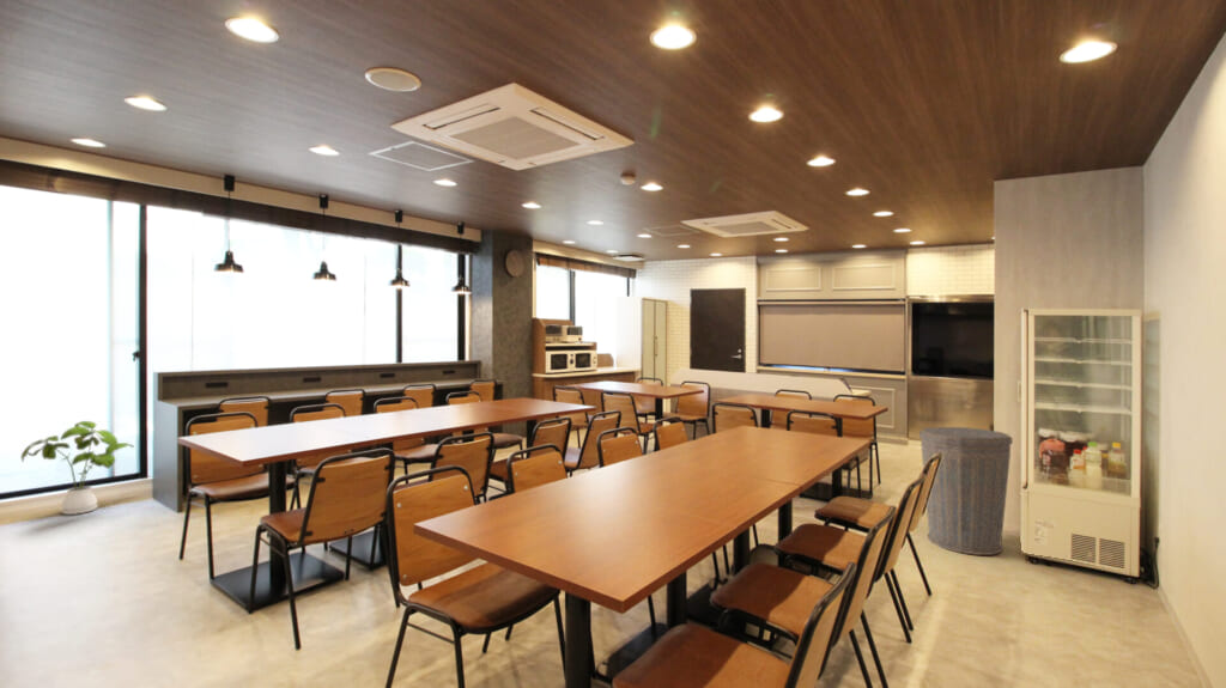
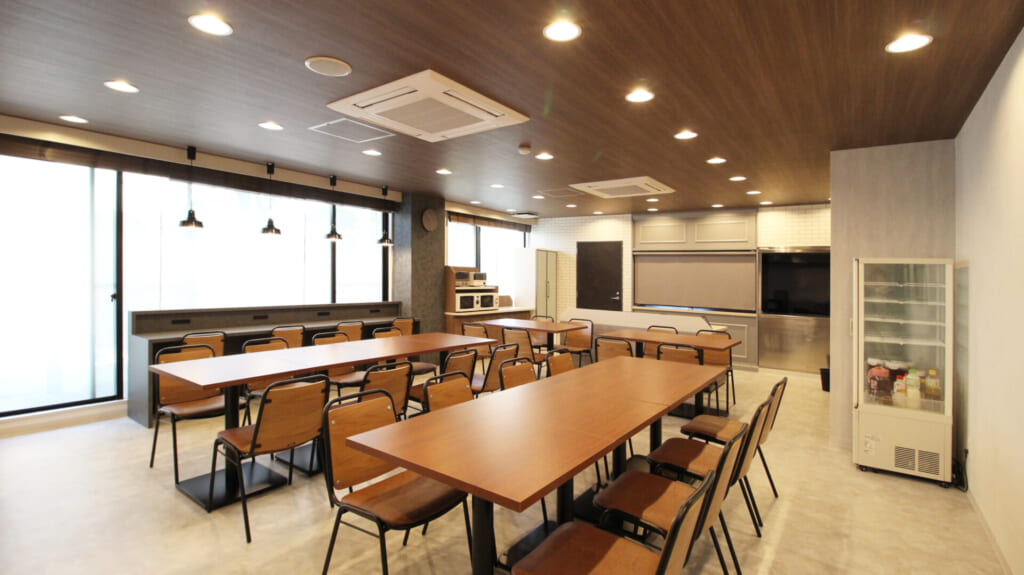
- house plant [20,420,135,516]
- trash can [918,426,1014,556]
